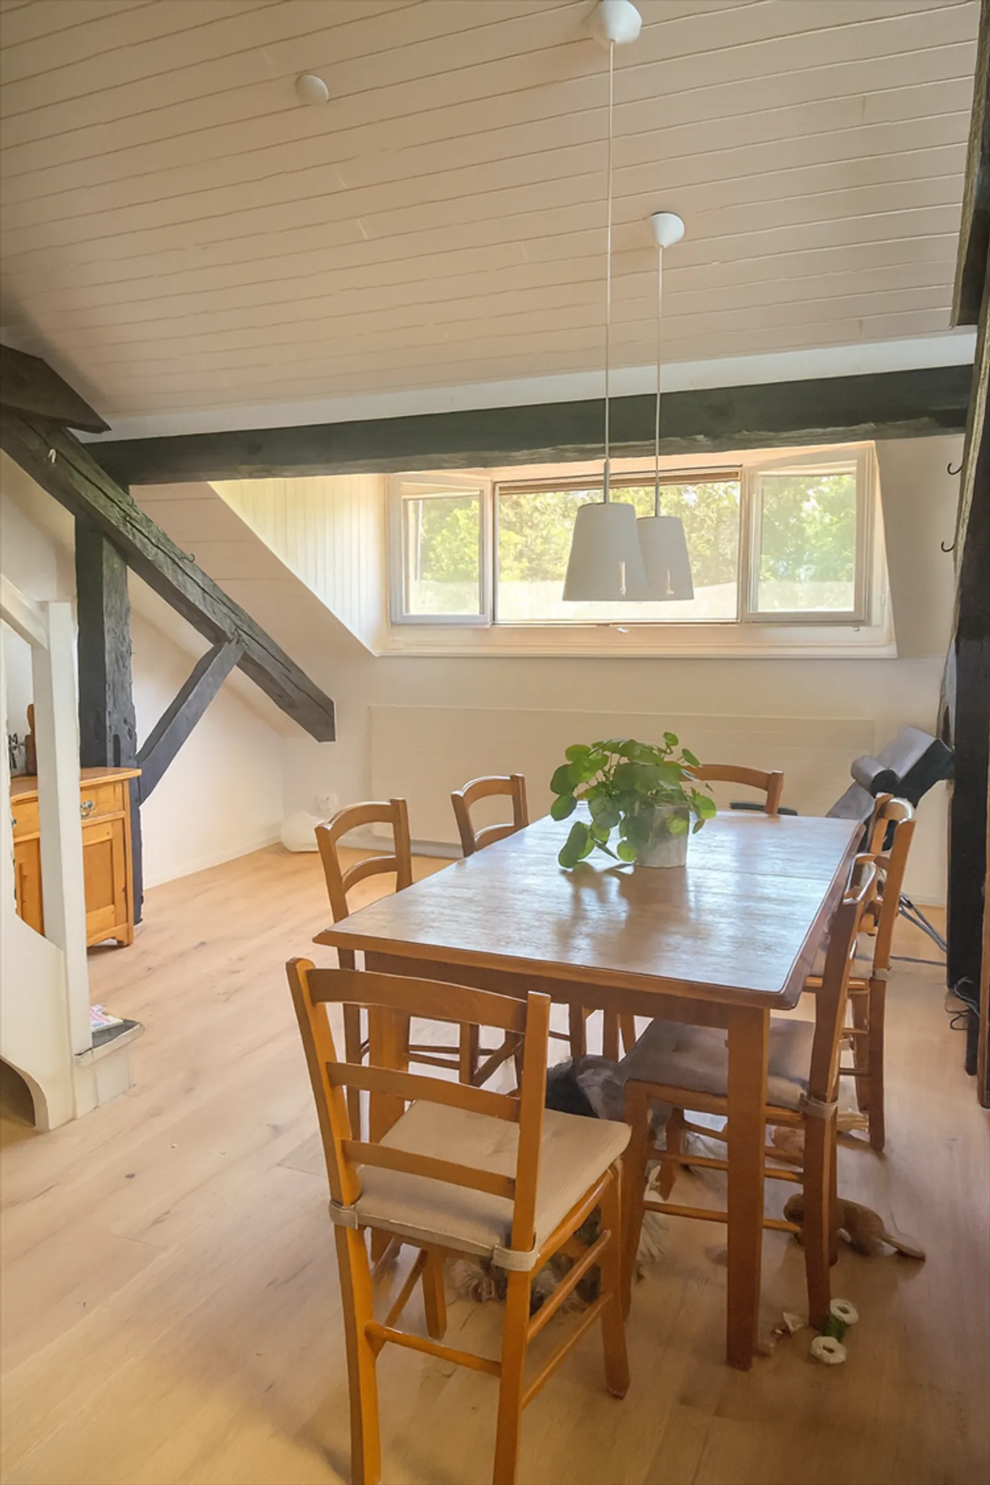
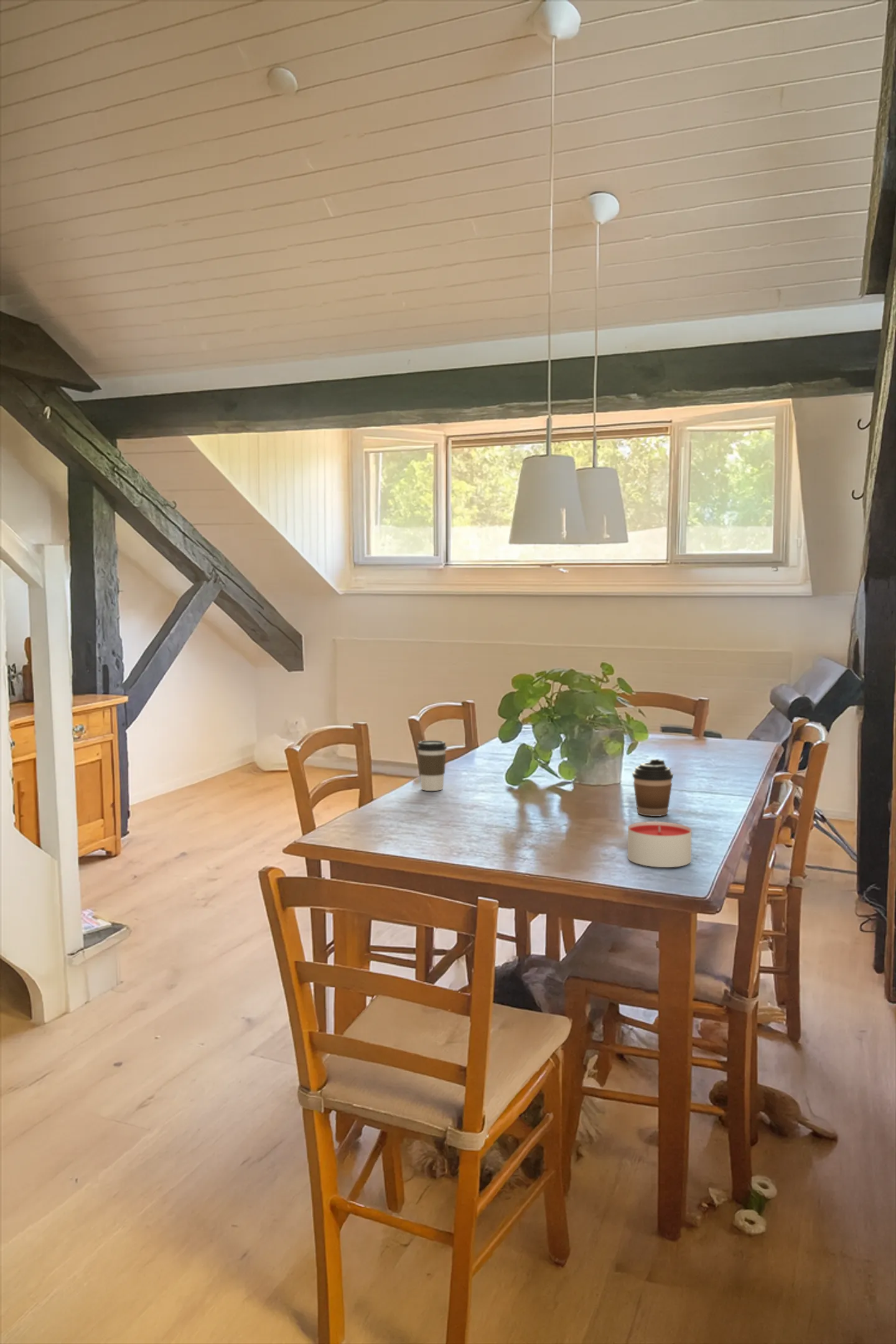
+ coffee cup [632,758,674,817]
+ coffee cup [416,740,447,791]
+ candle [627,821,693,868]
